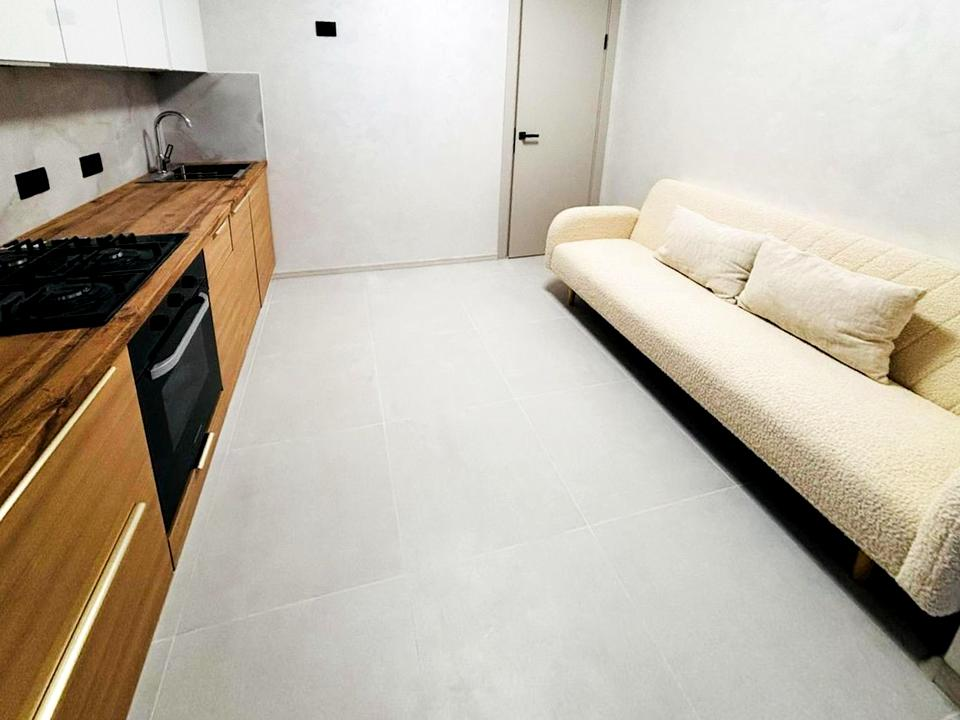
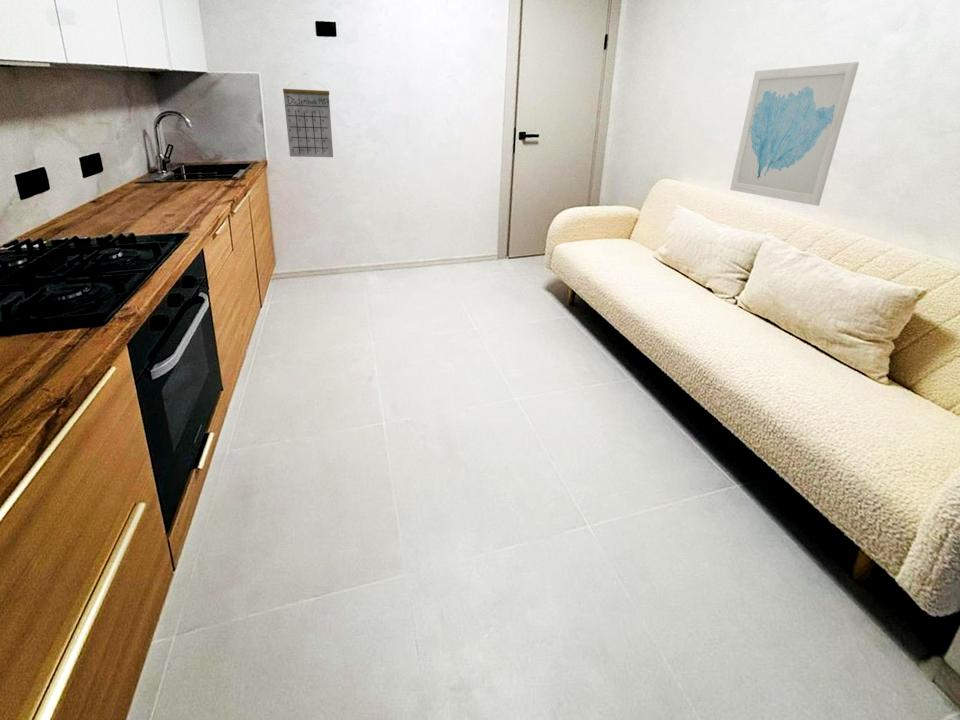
+ wall art [729,61,860,207]
+ calendar [282,72,334,158]
